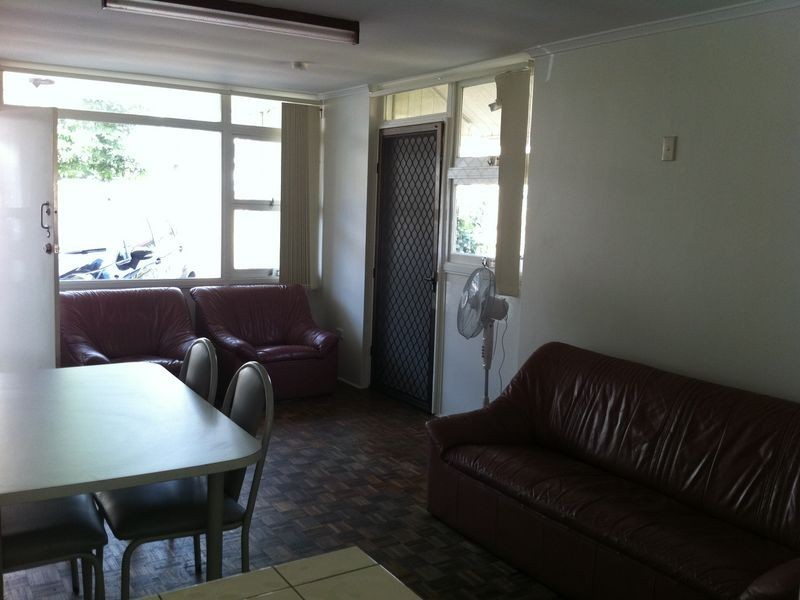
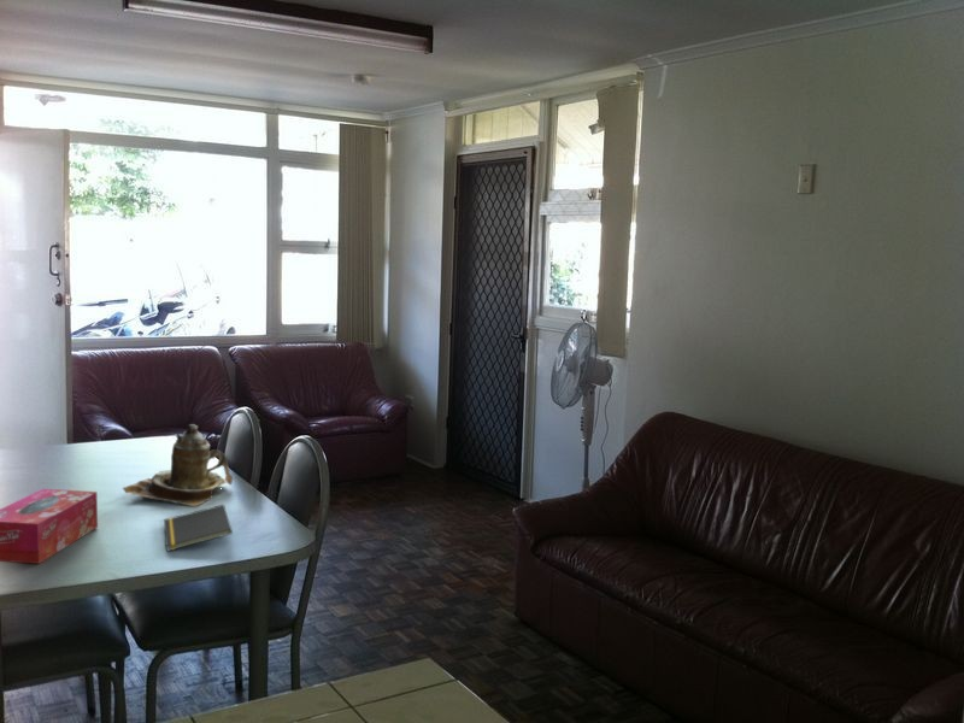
+ teapot [120,423,234,507]
+ tissue box [0,488,99,565]
+ notepad [163,504,234,552]
